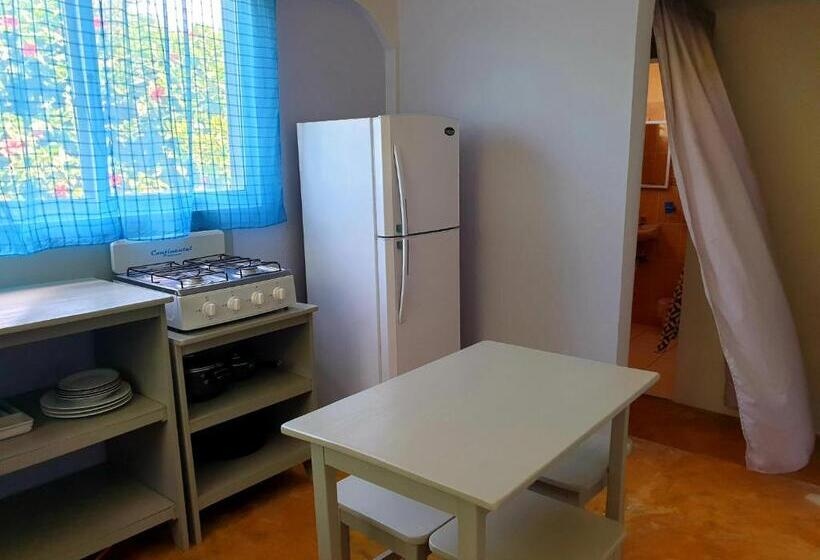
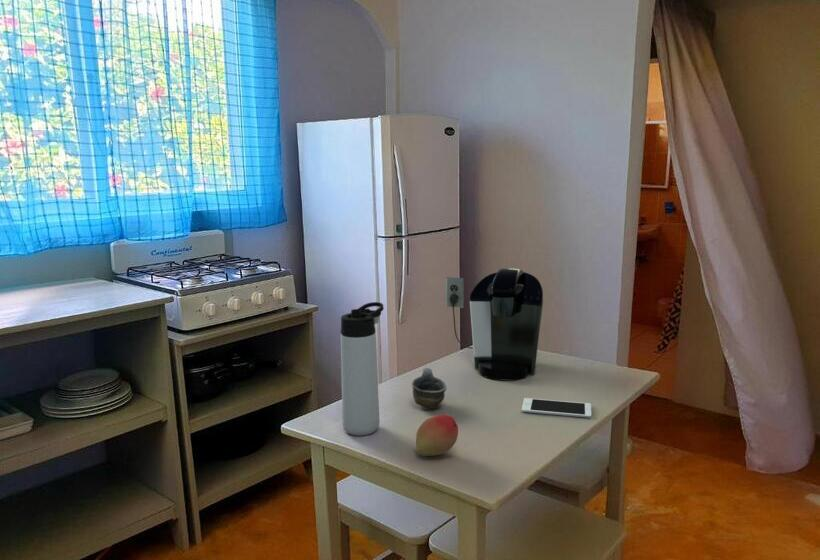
+ coffee maker [445,267,544,381]
+ thermos bottle [340,301,385,437]
+ cup [411,367,447,410]
+ cell phone [521,397,592,419]
+ fruit [415,413,459,457]
